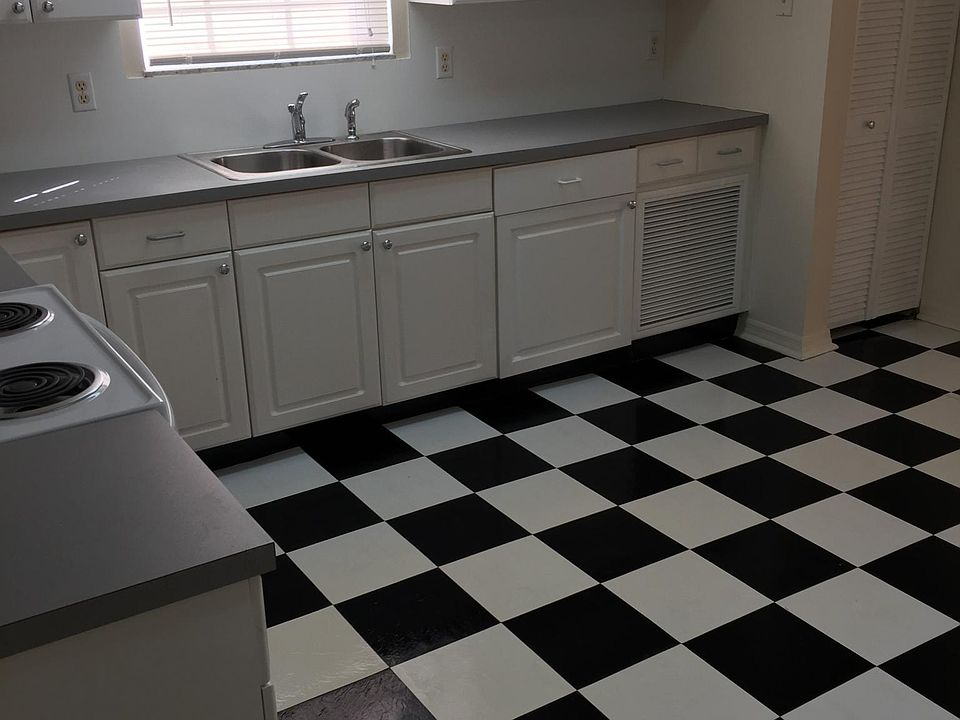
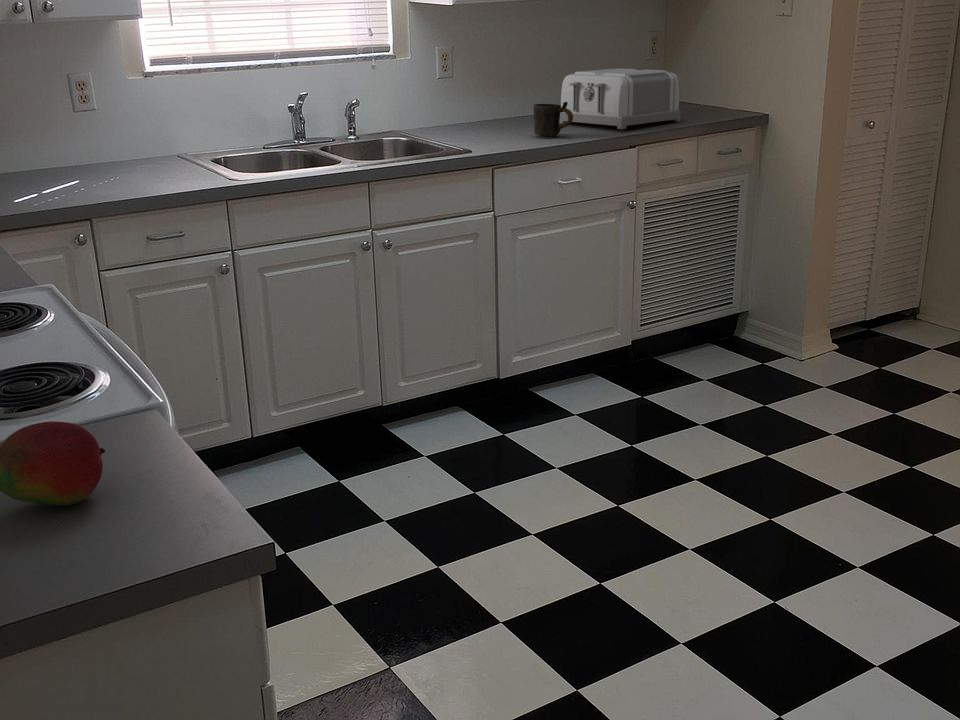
+ mug [532,102,573,137]
+ toaster [559,68,682,130]
+ fruit [0,420,106,506]
